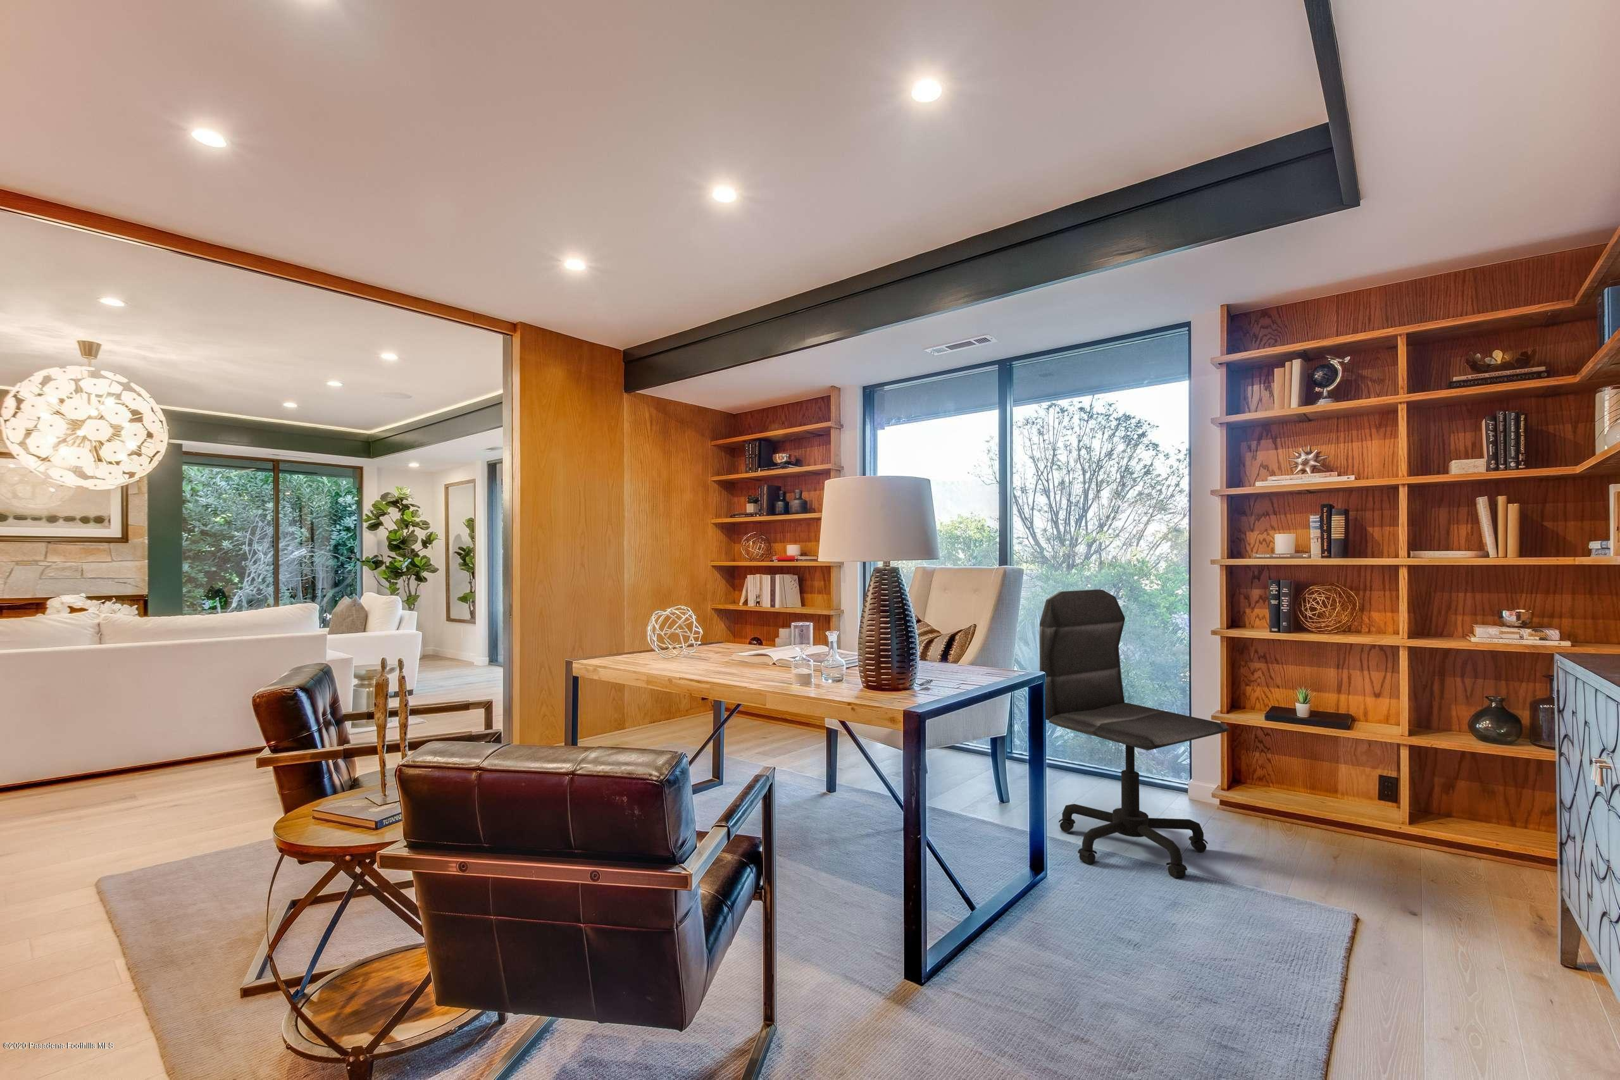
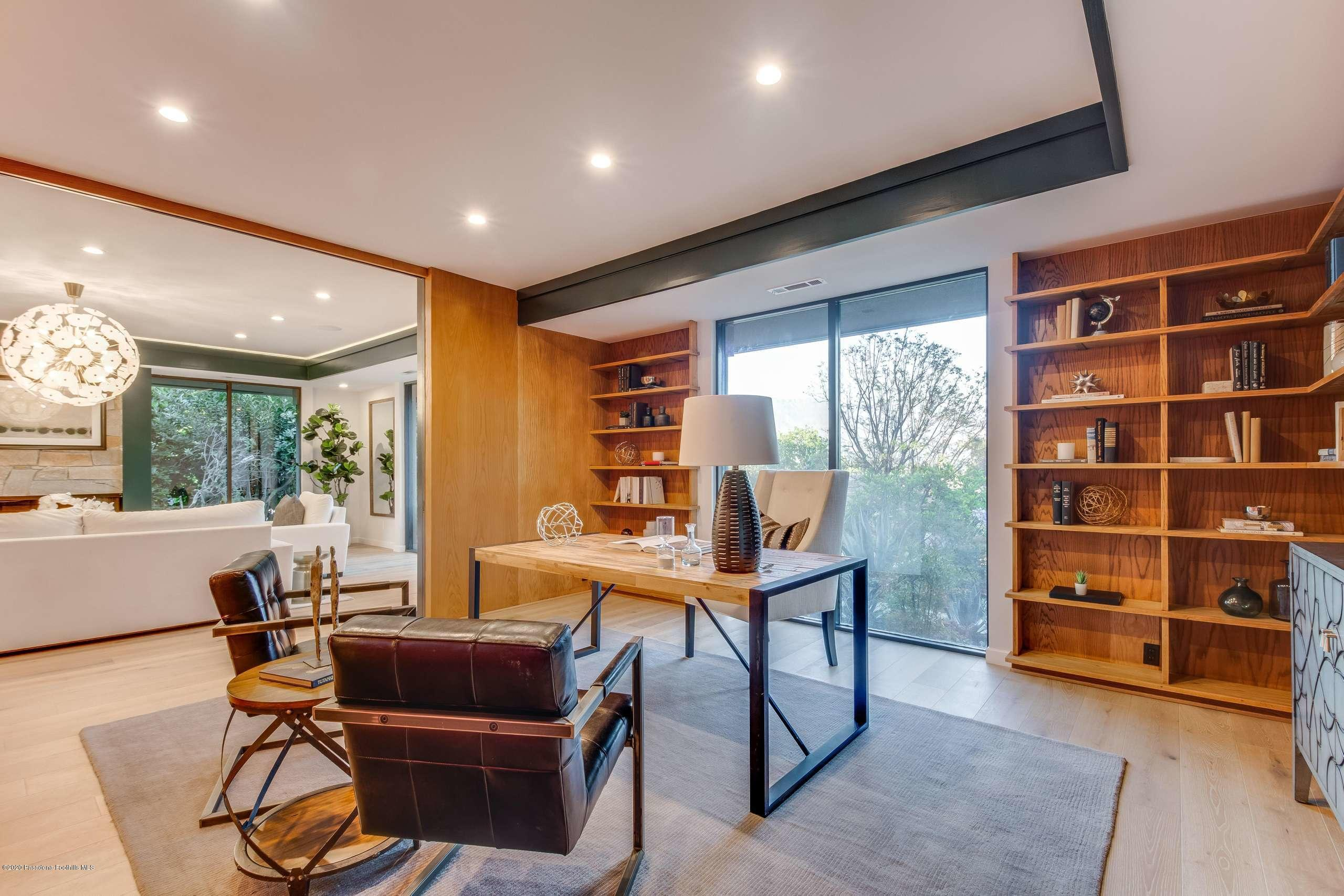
- office chair [1039,589,1229,879]
